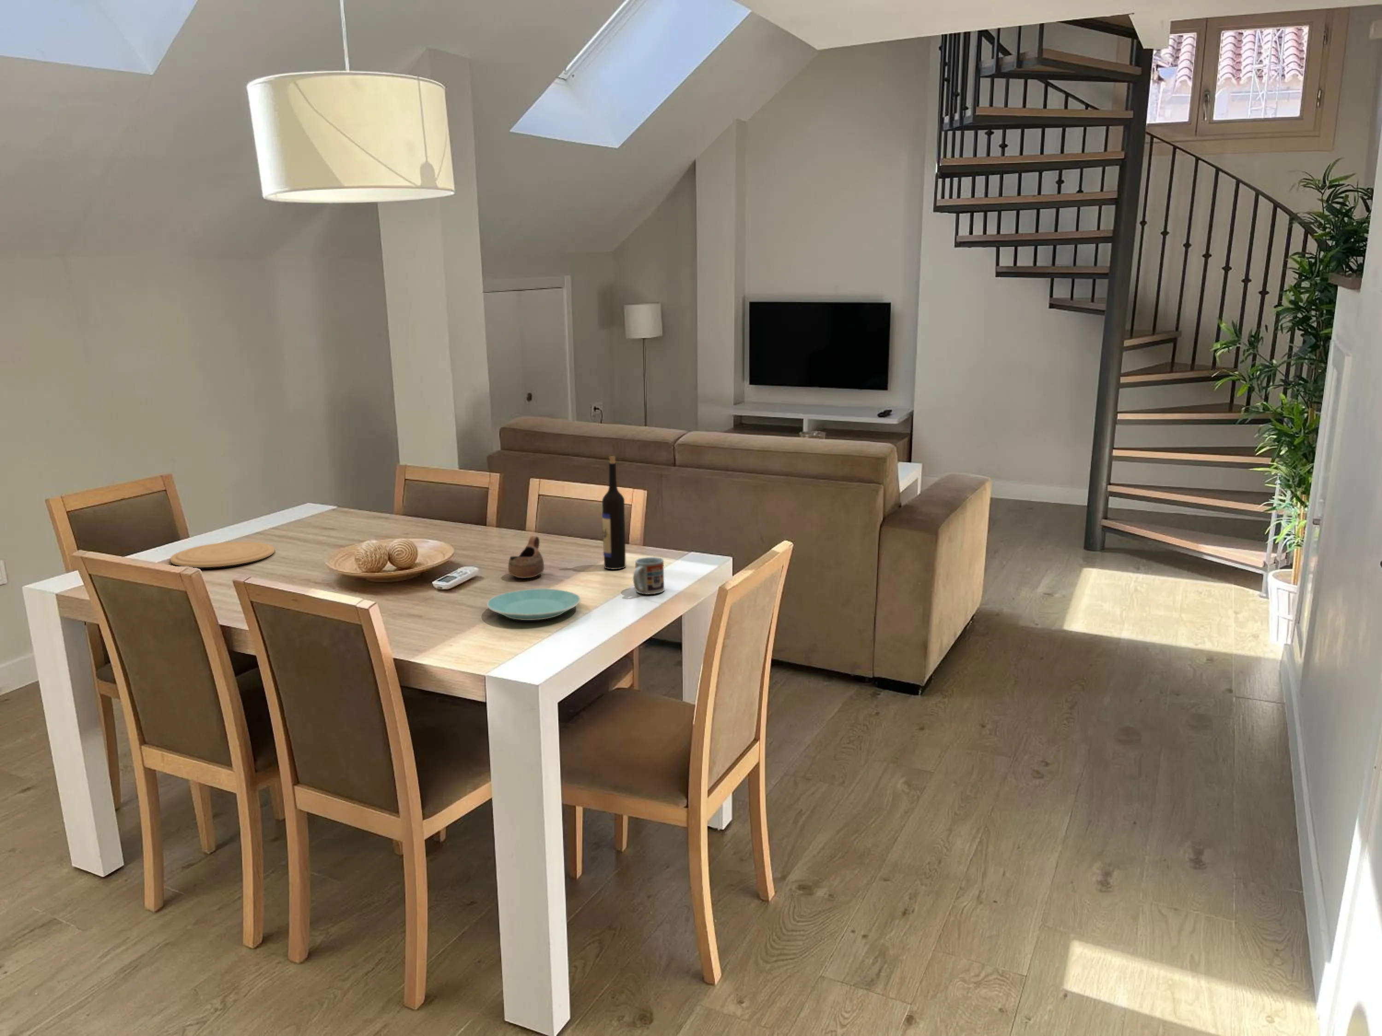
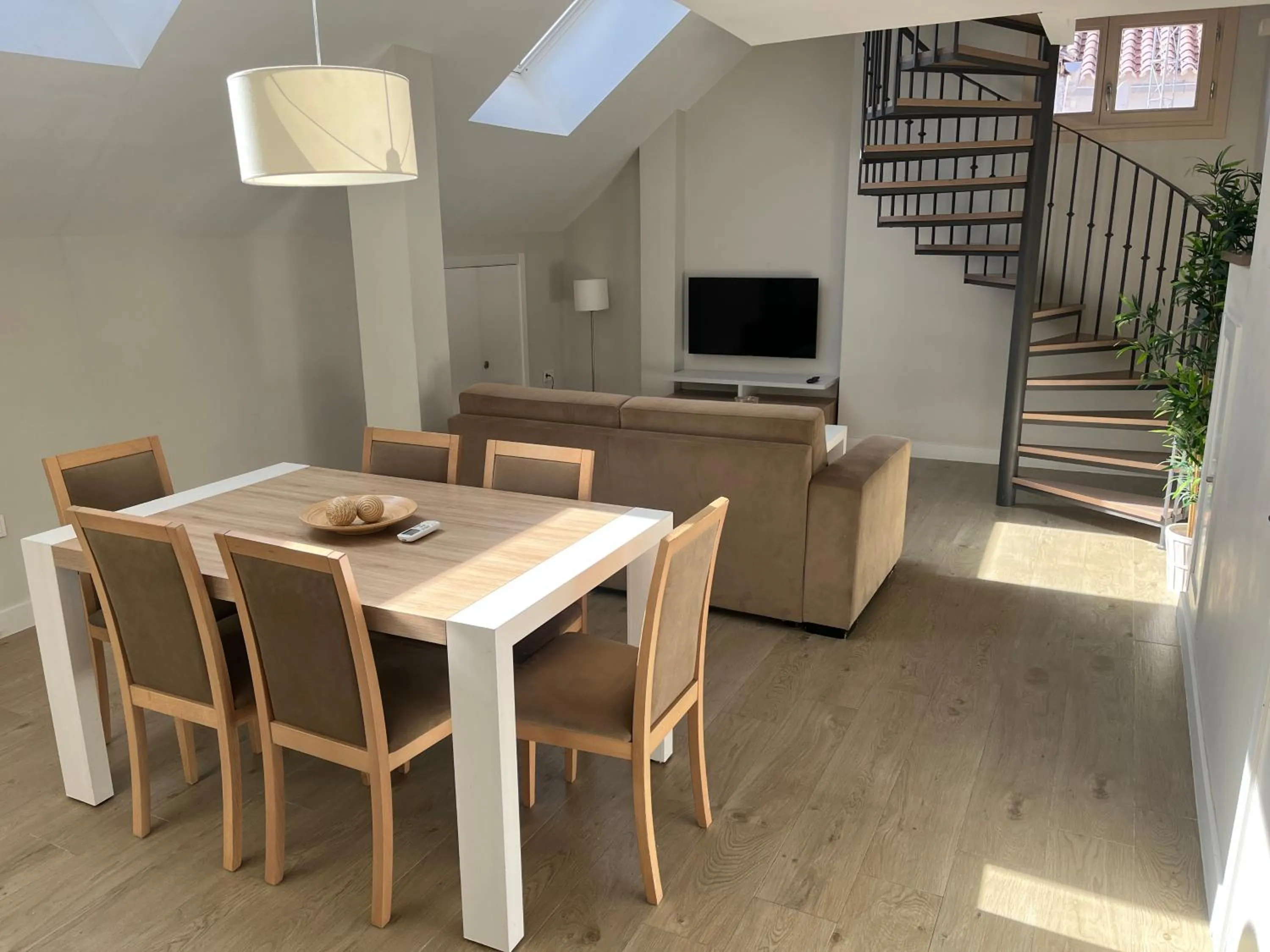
- plate [486,588,581,620]
- plate [170,541,275,568]
- cup [632,557,665,595]
- cup [508,535,544,579]
- wine bottle [602,455,626,569]
